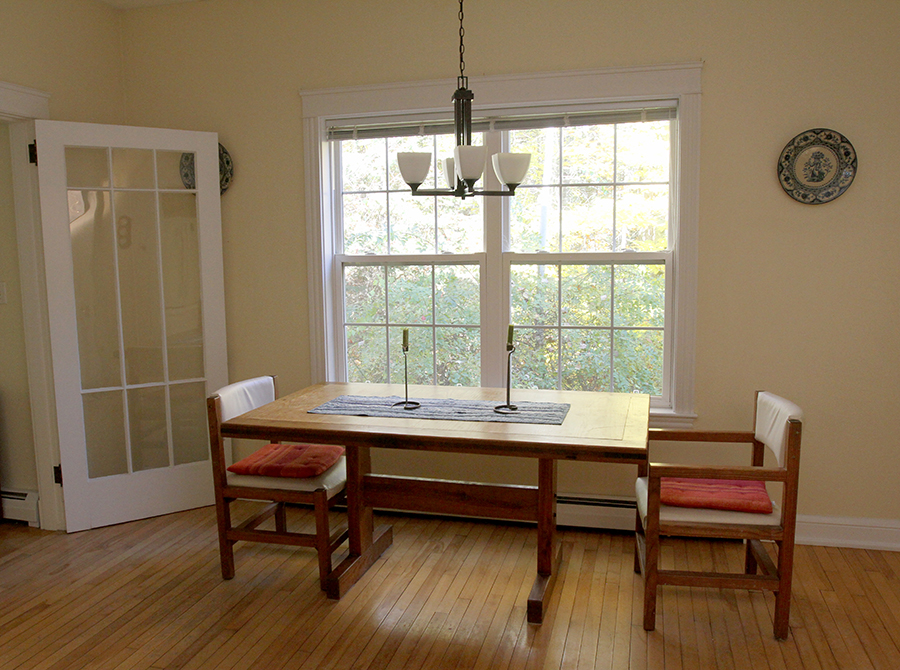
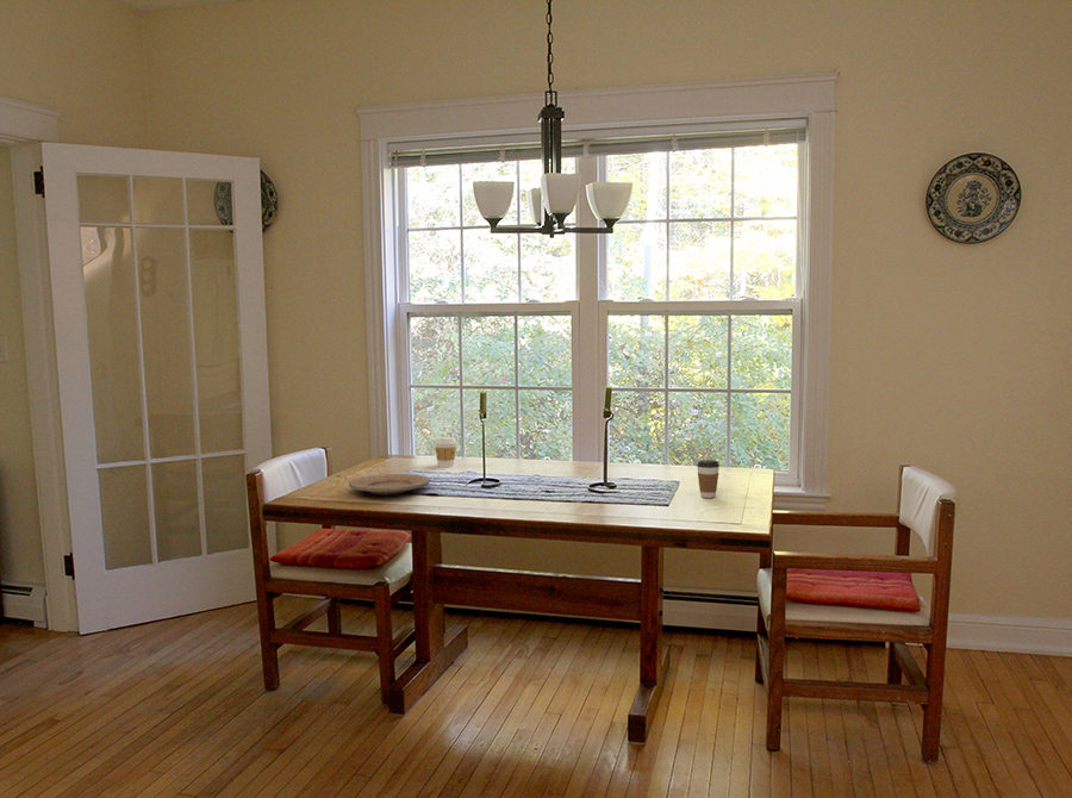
+ coffee cup [434,436,457,469]
+ coffee cup [696,459,721,499]
+ plate [348,473,431,495]
